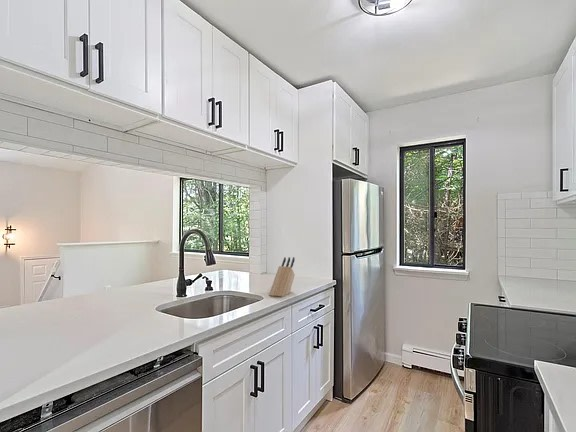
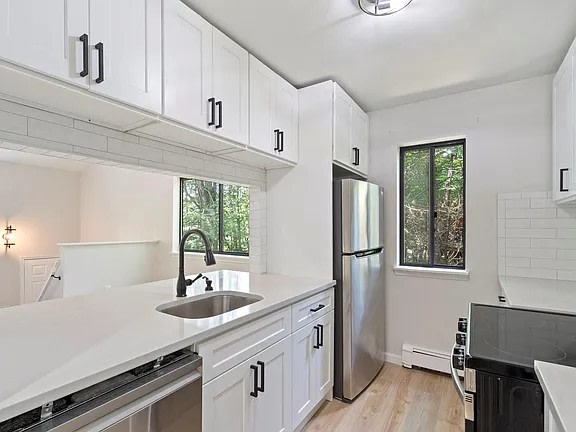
- knife block [268,256,296,298]
